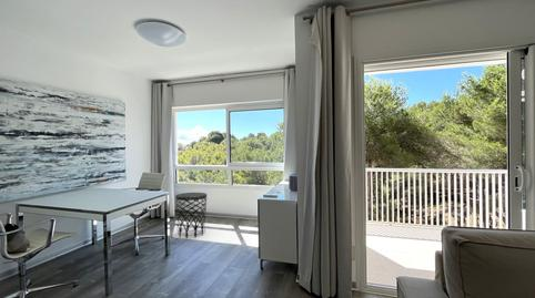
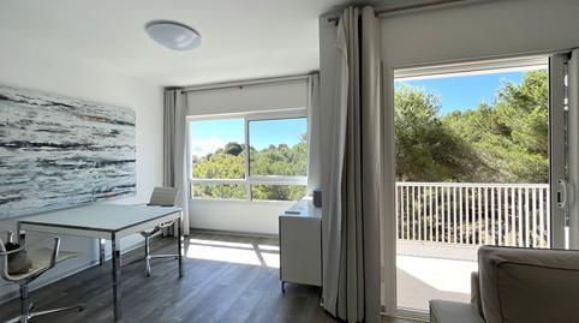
- side table [174,192,208,239]
